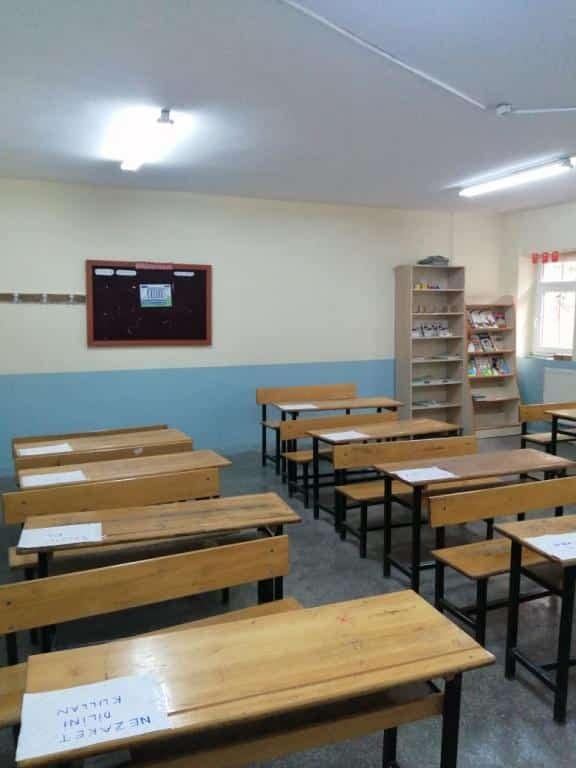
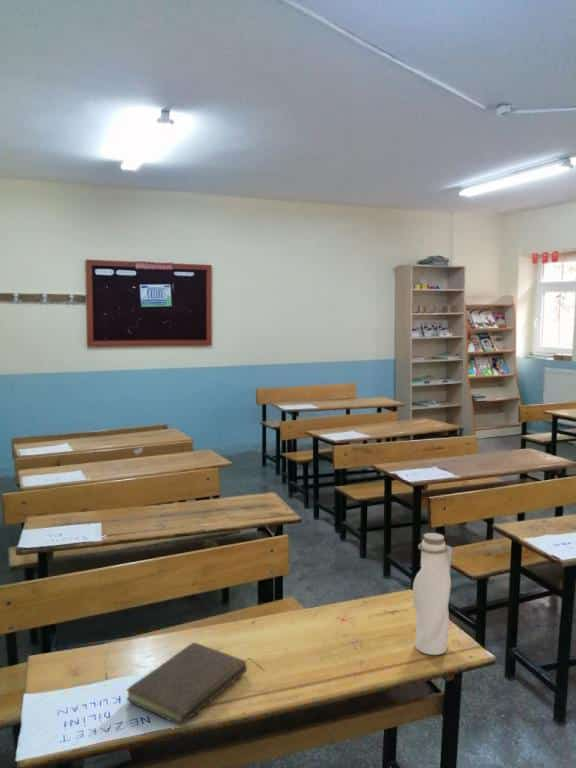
+ book [126,641,266,727]
+ water bottle [412,532,453,656]
